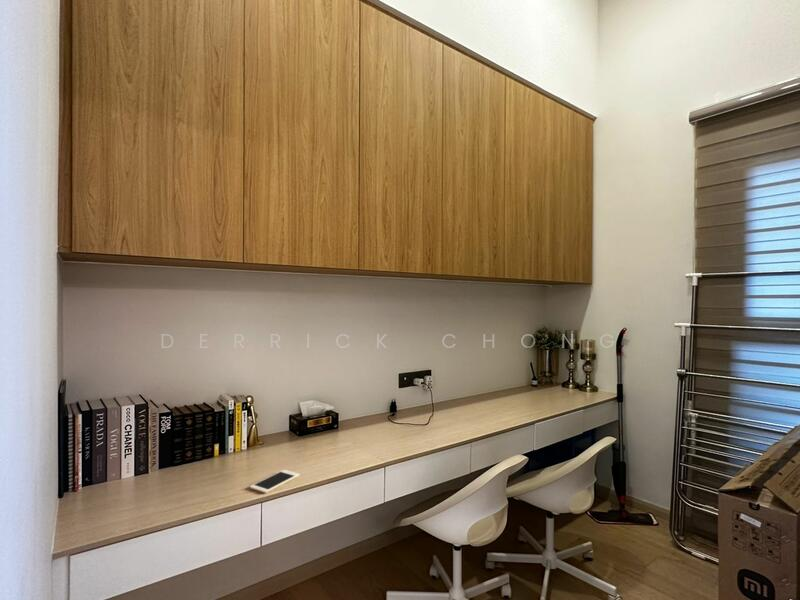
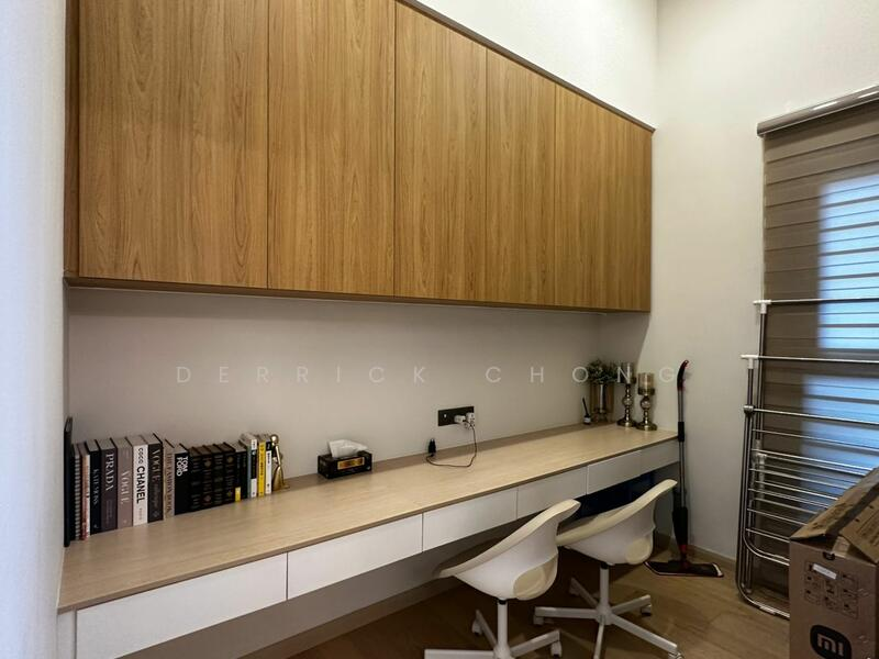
- cell phone [249,469,300,494]
